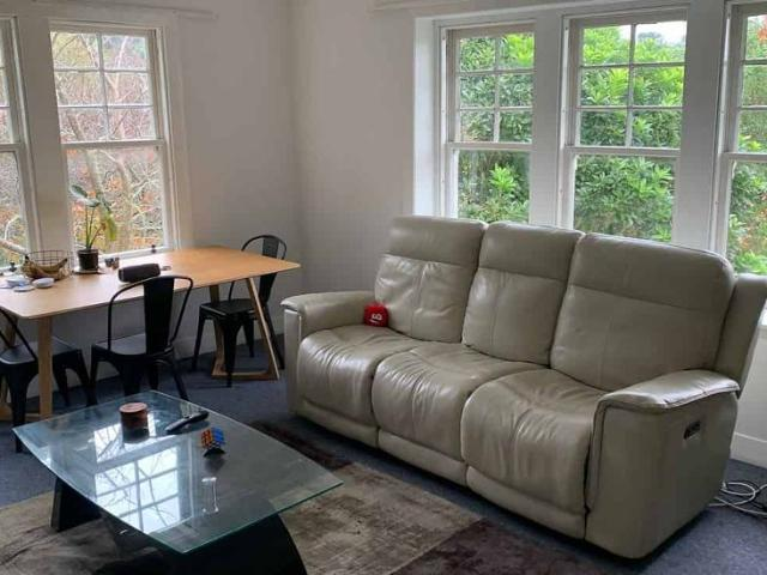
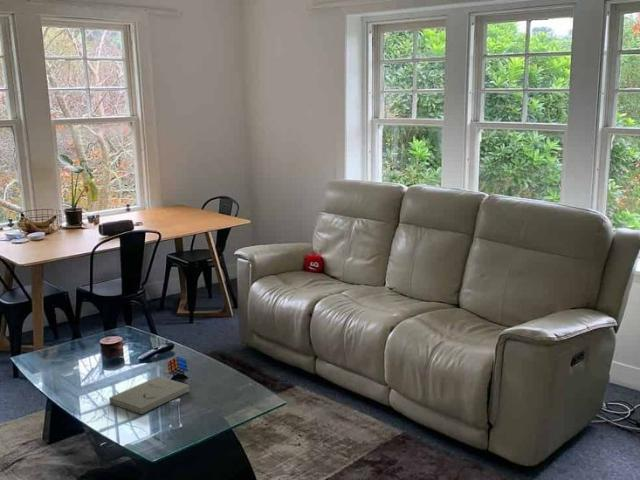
+ book [108,375,191,415]
